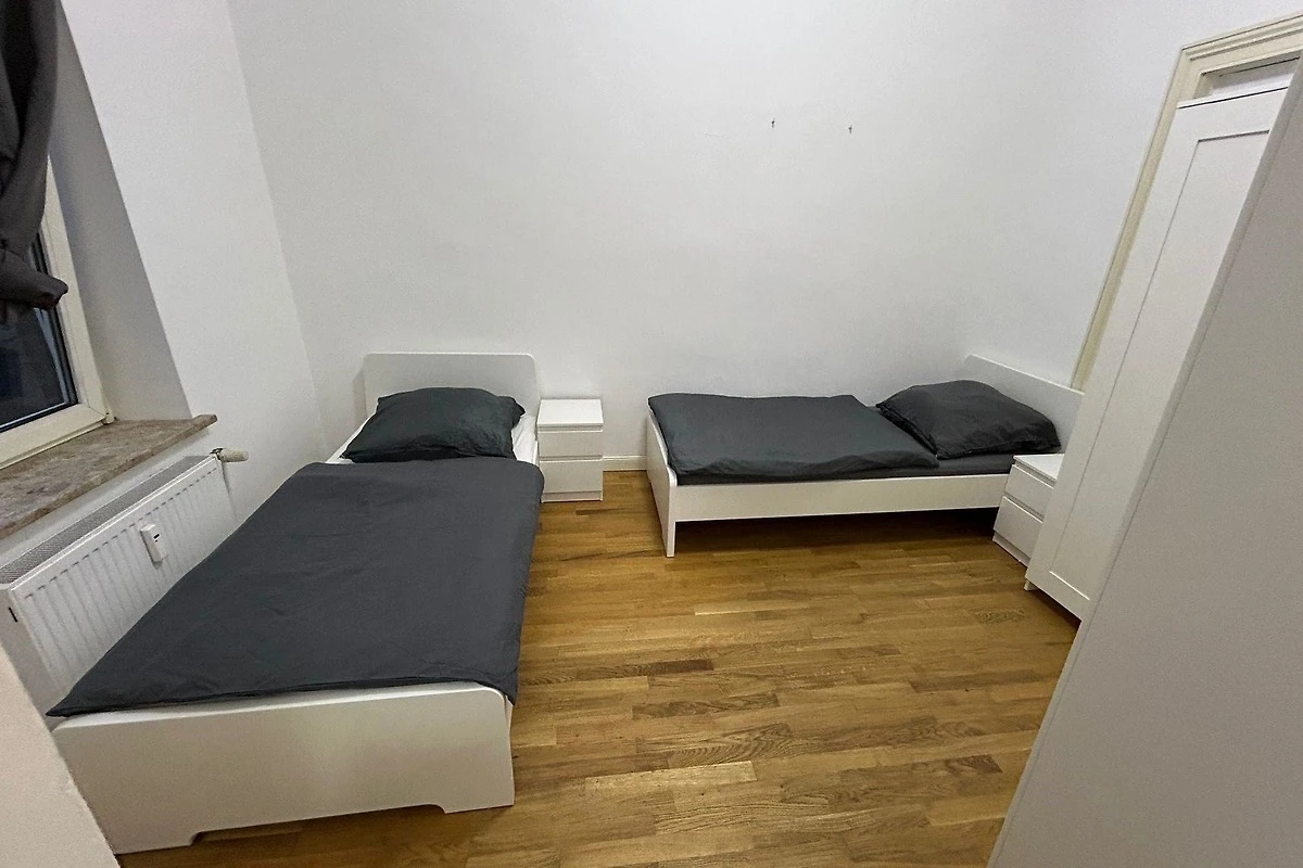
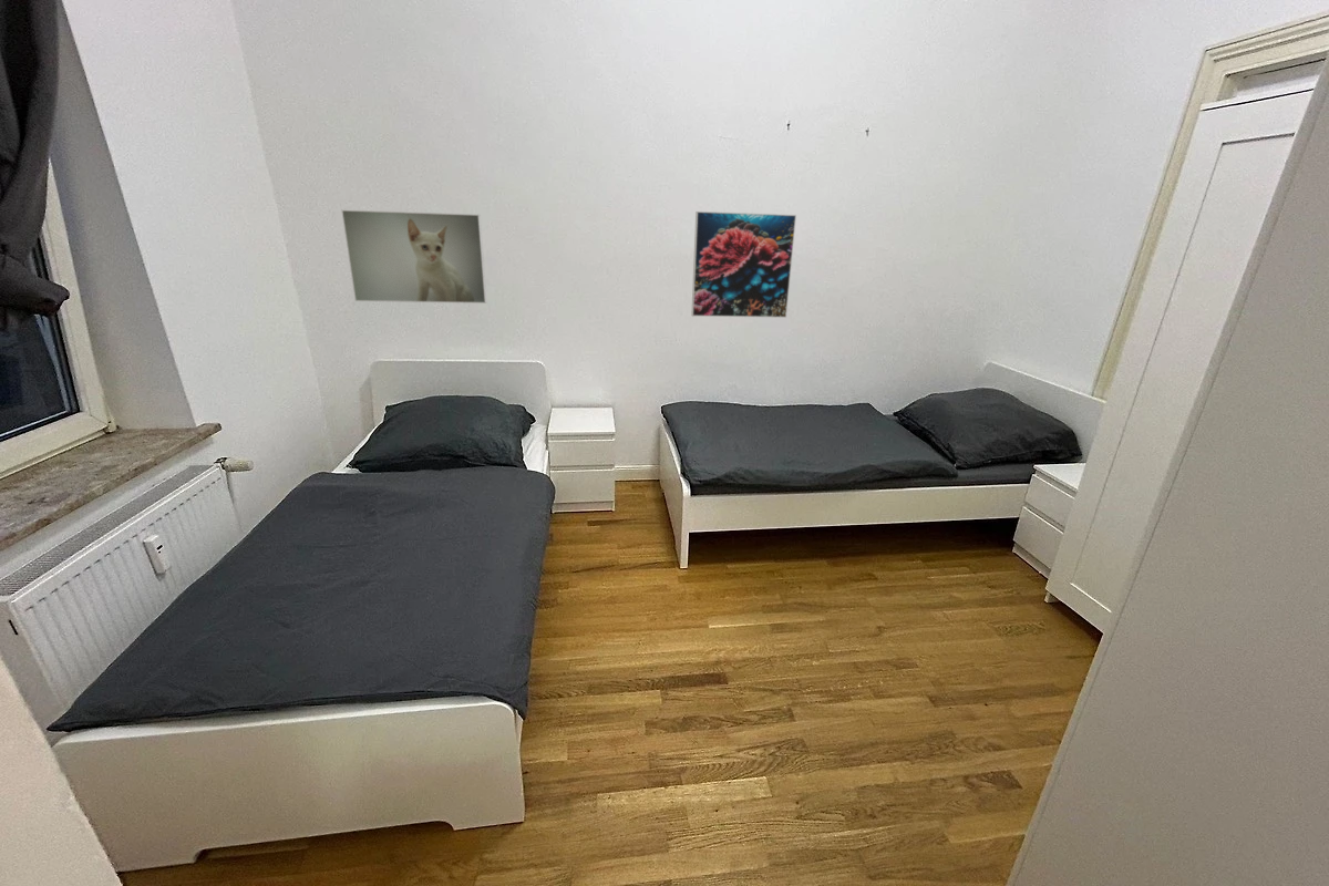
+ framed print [340,209,487,305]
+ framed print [690,210,797,319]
